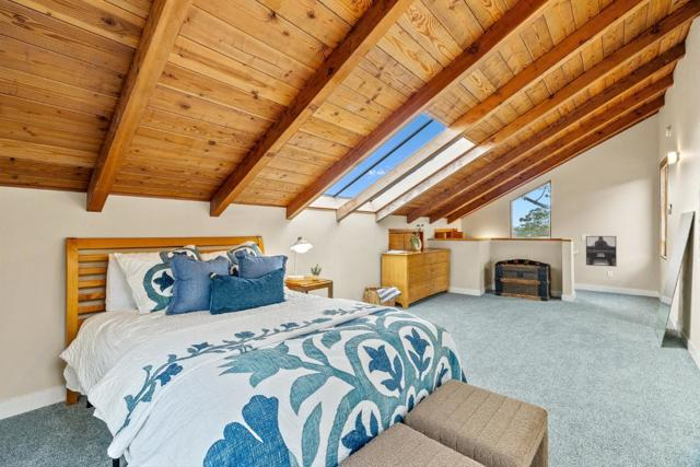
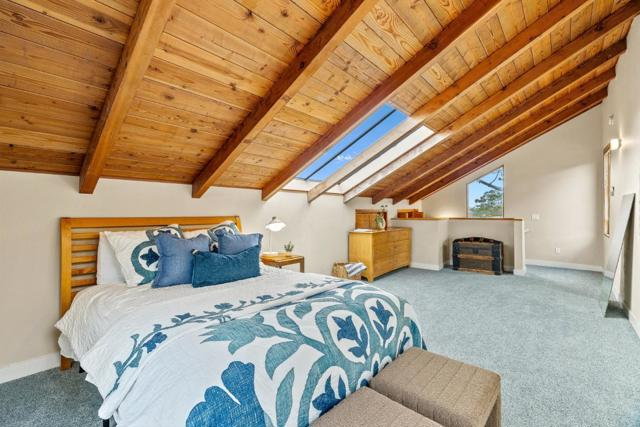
- wall art [585,235,618,268]
